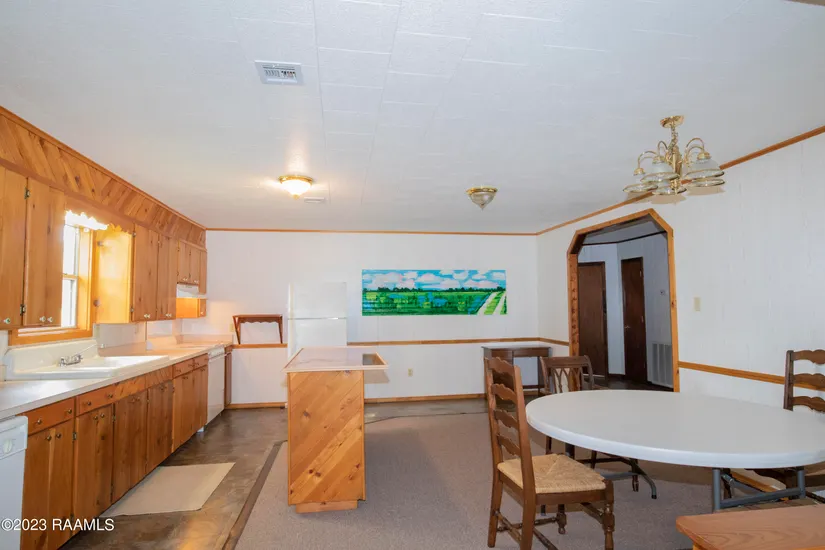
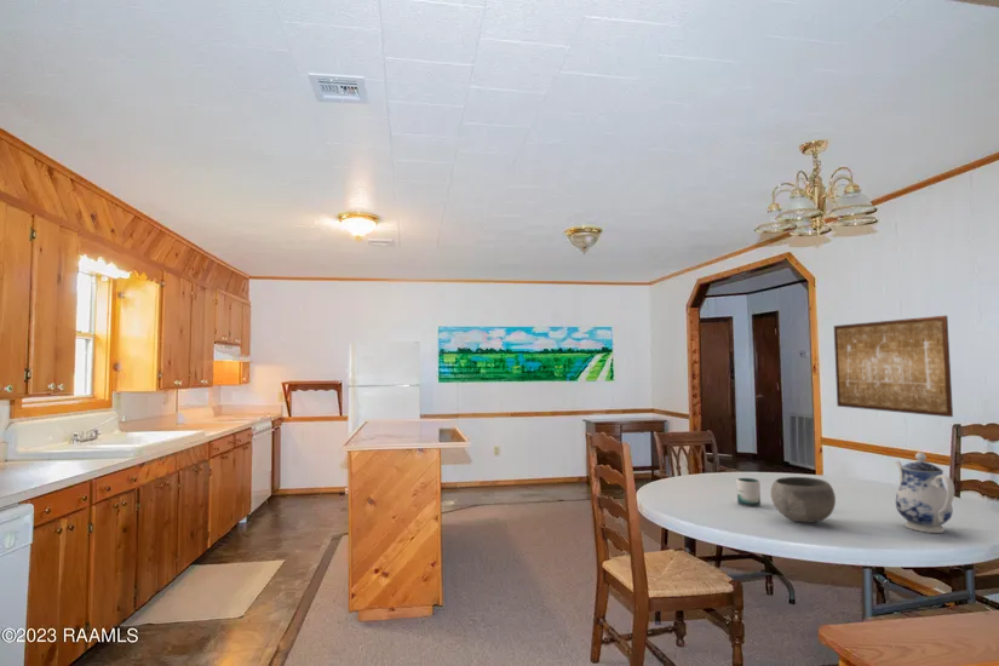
+ wall art [833,315,954,418]
+ mug [736,477,762,507]
+ teapot [894,452,955,534]
+ bowl [770,476,837,524]
